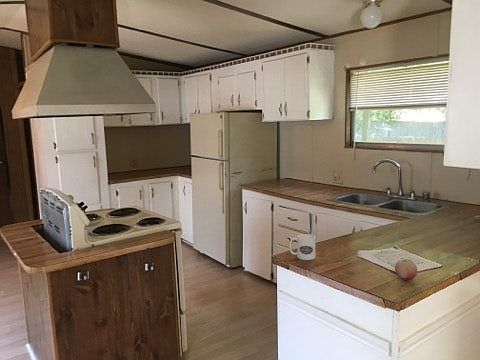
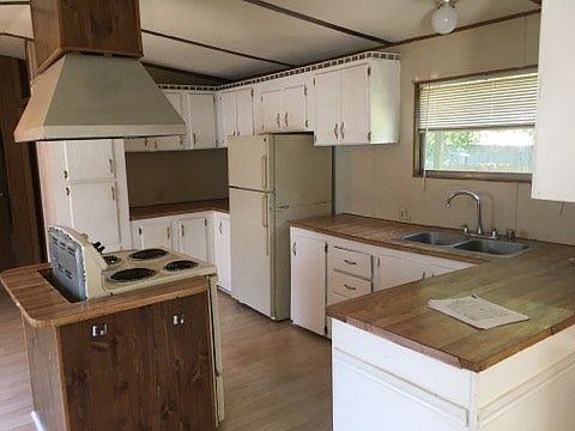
- mug [289,233,317,261]
- fruit [394,258,418,281]
